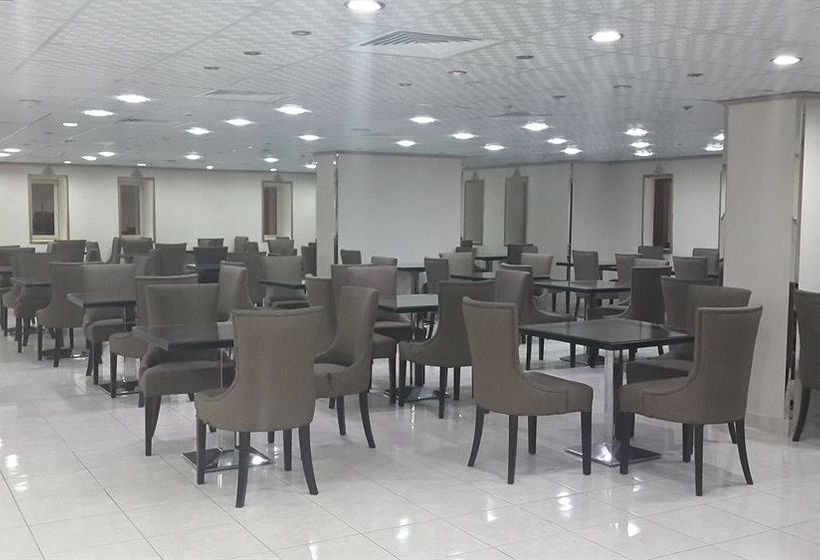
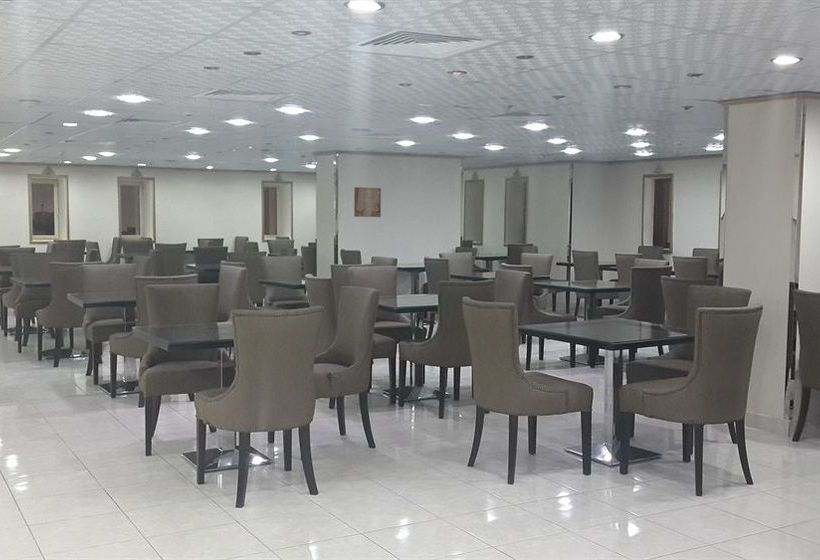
+ wall art [353,186,382,218]
